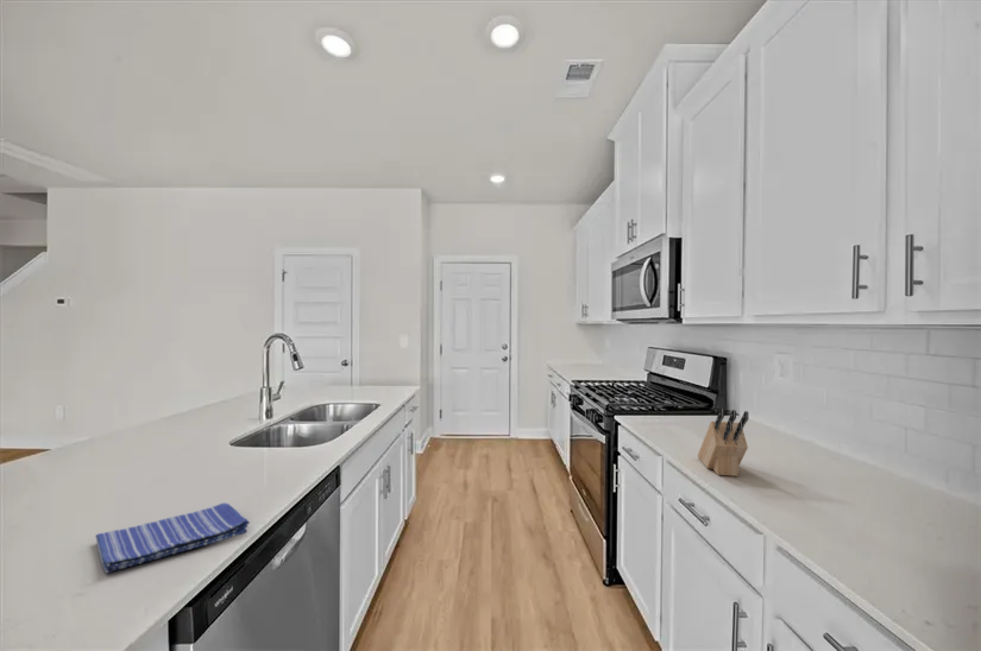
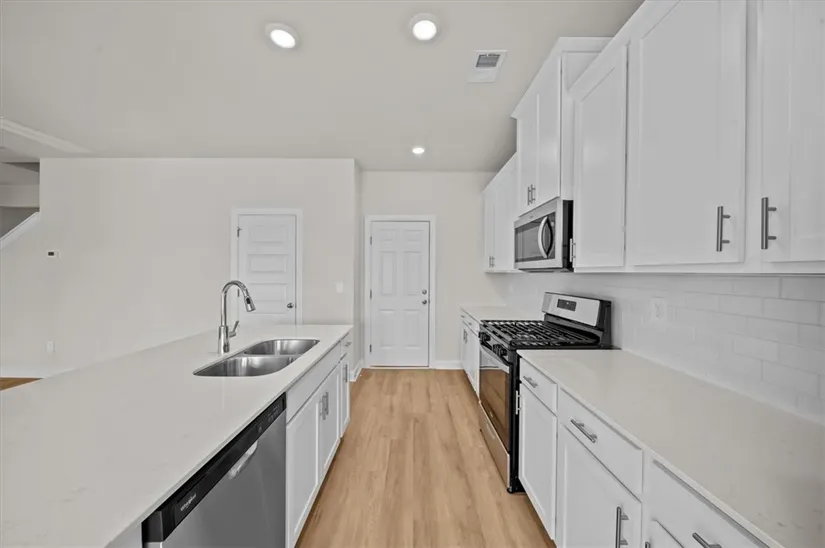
- knife block [697,407,749,478]
- dish towel [94,501,251,574]
